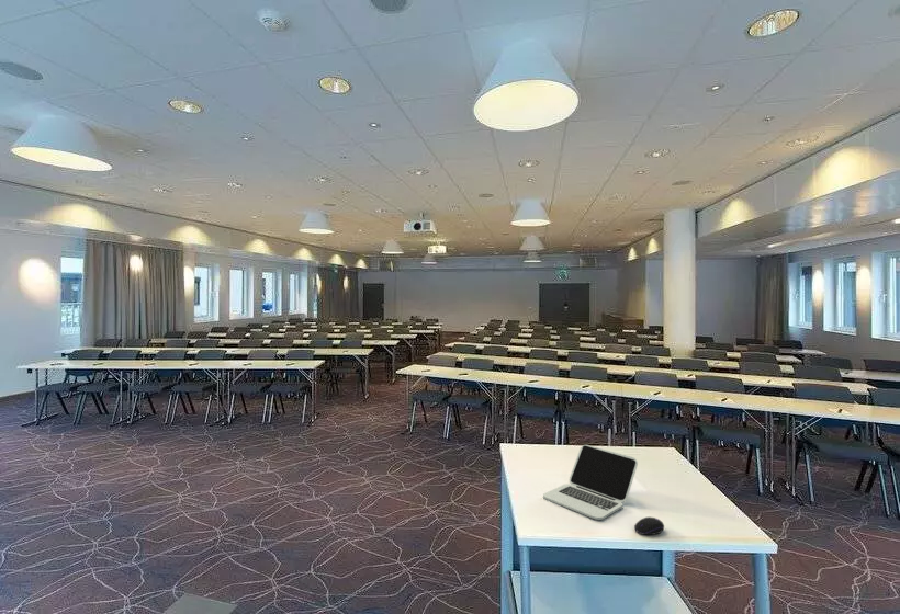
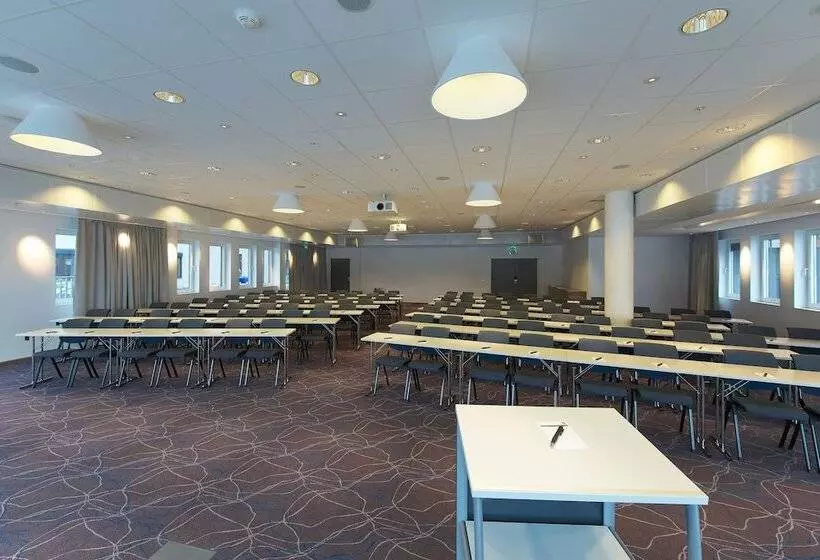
- computer mouse [633,515,665,536]
- laptop [542,444,639,521]
